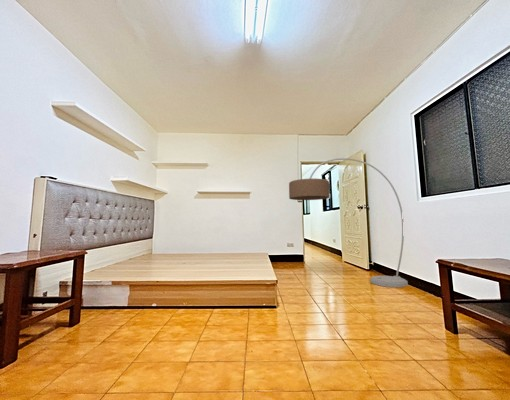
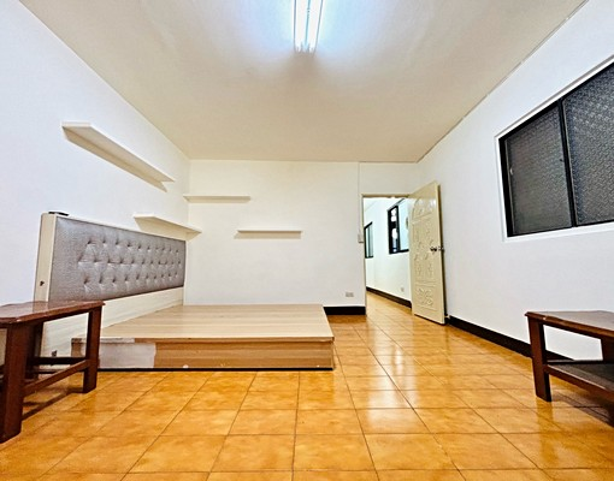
- floor lamp [288,157,409,288]
